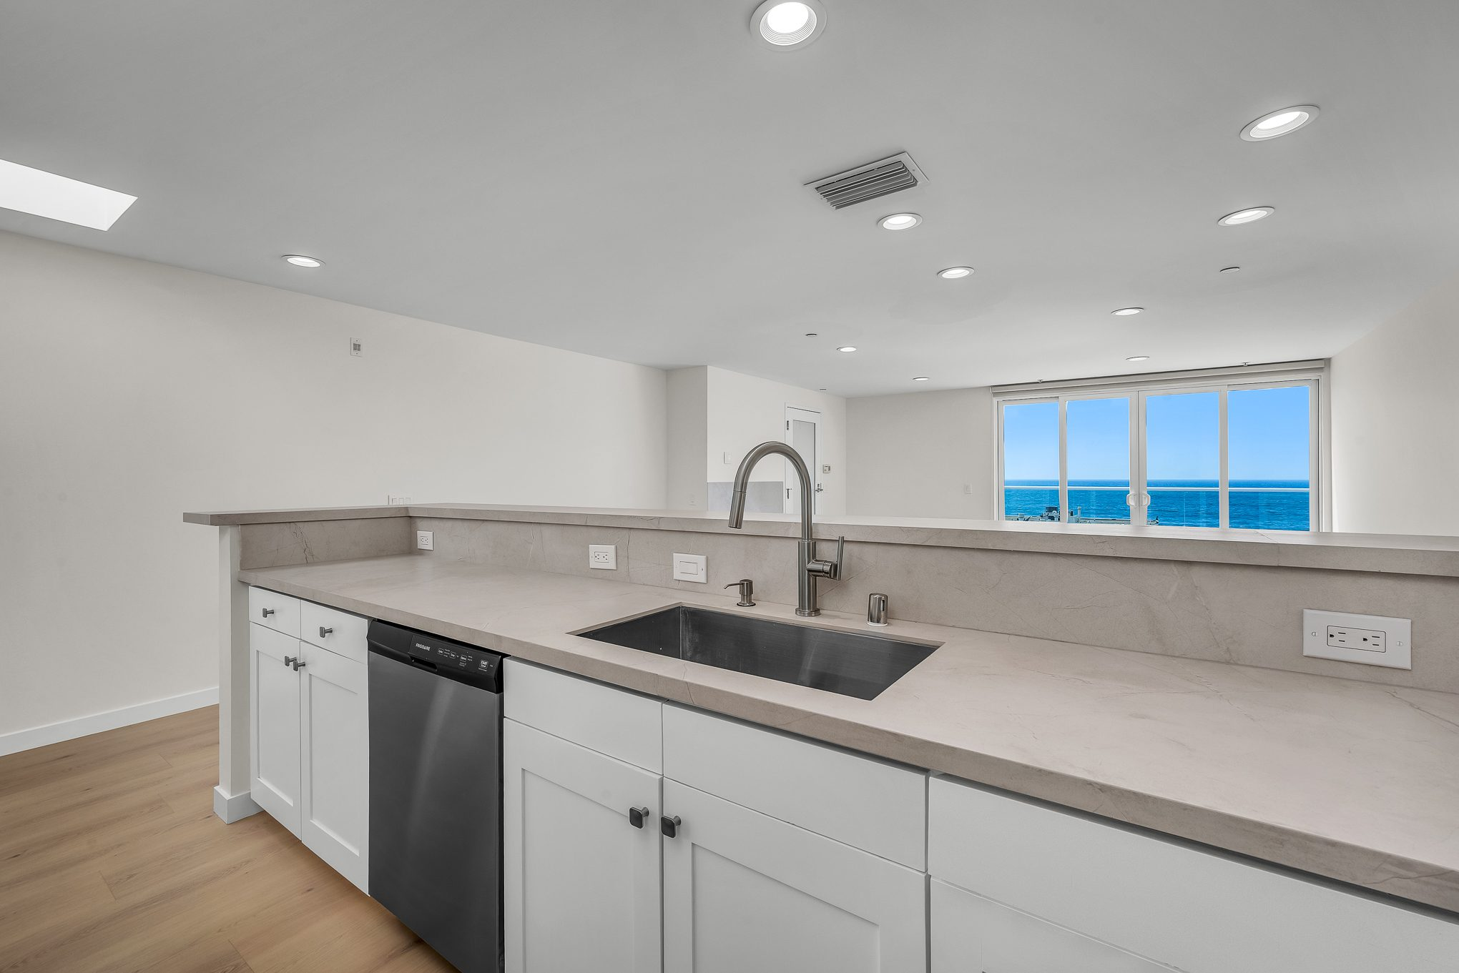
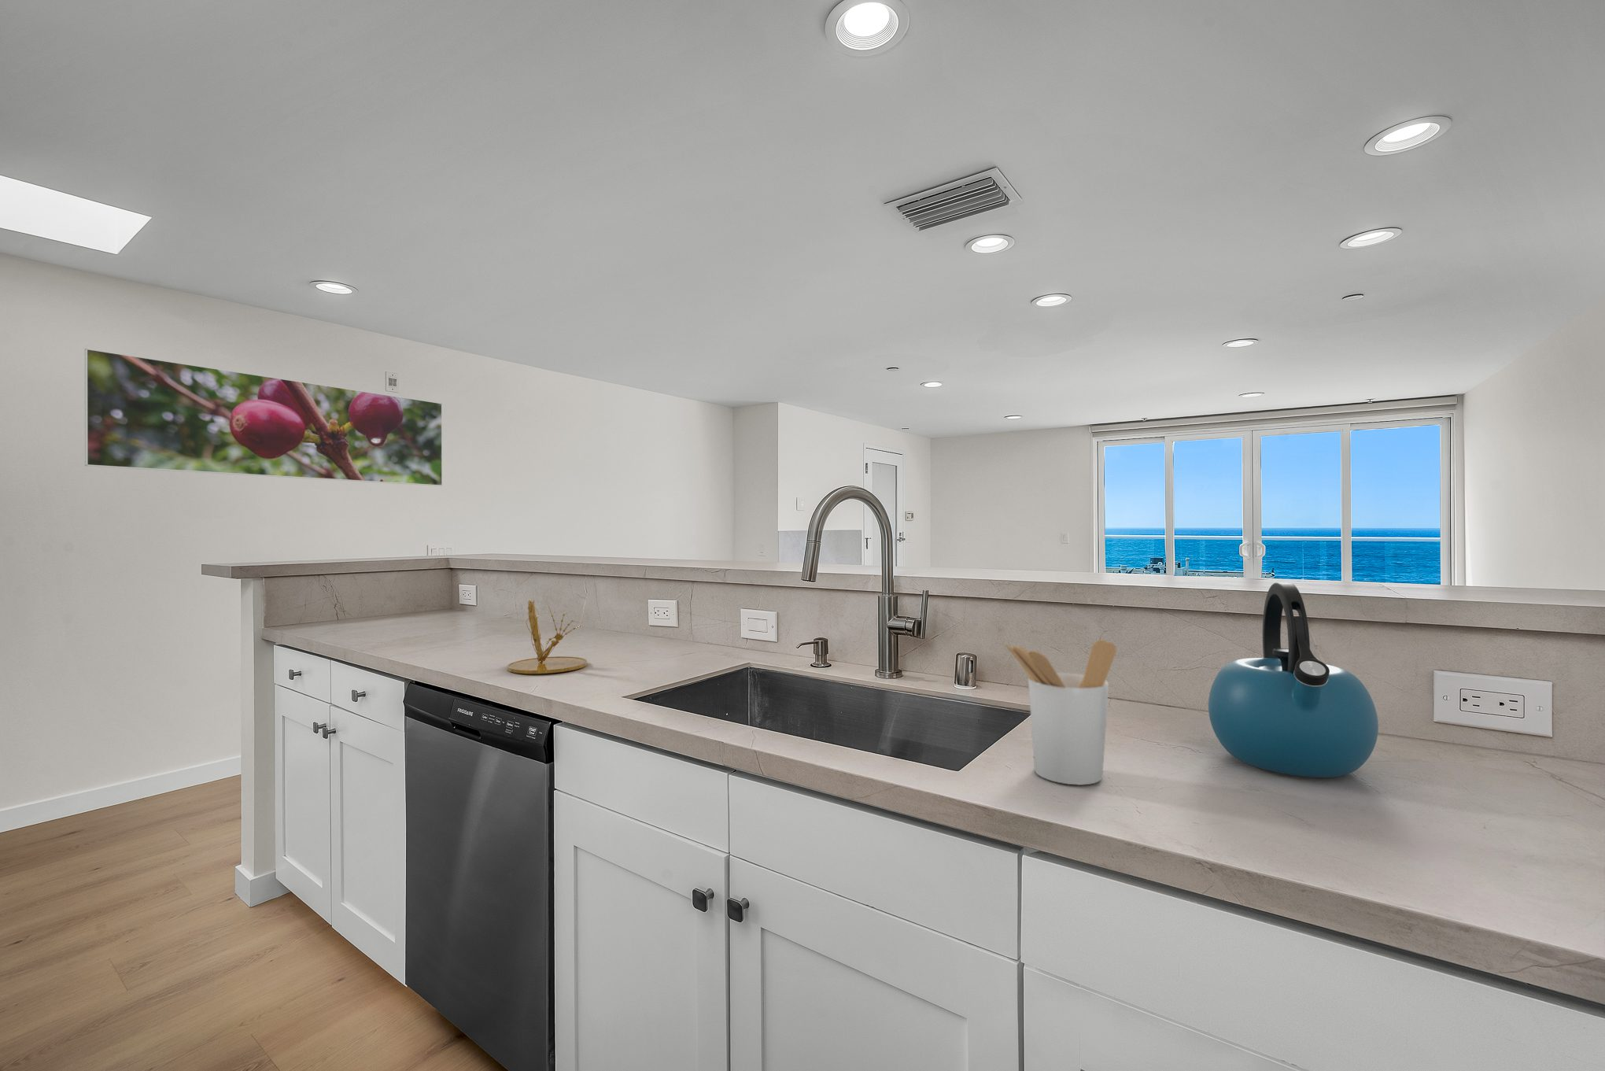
+ utensil holder [1004,639,1117,785]
+ kettle [1208,582,1379,778]
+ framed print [84,348,443,488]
+ plant [507,599,588,674]
